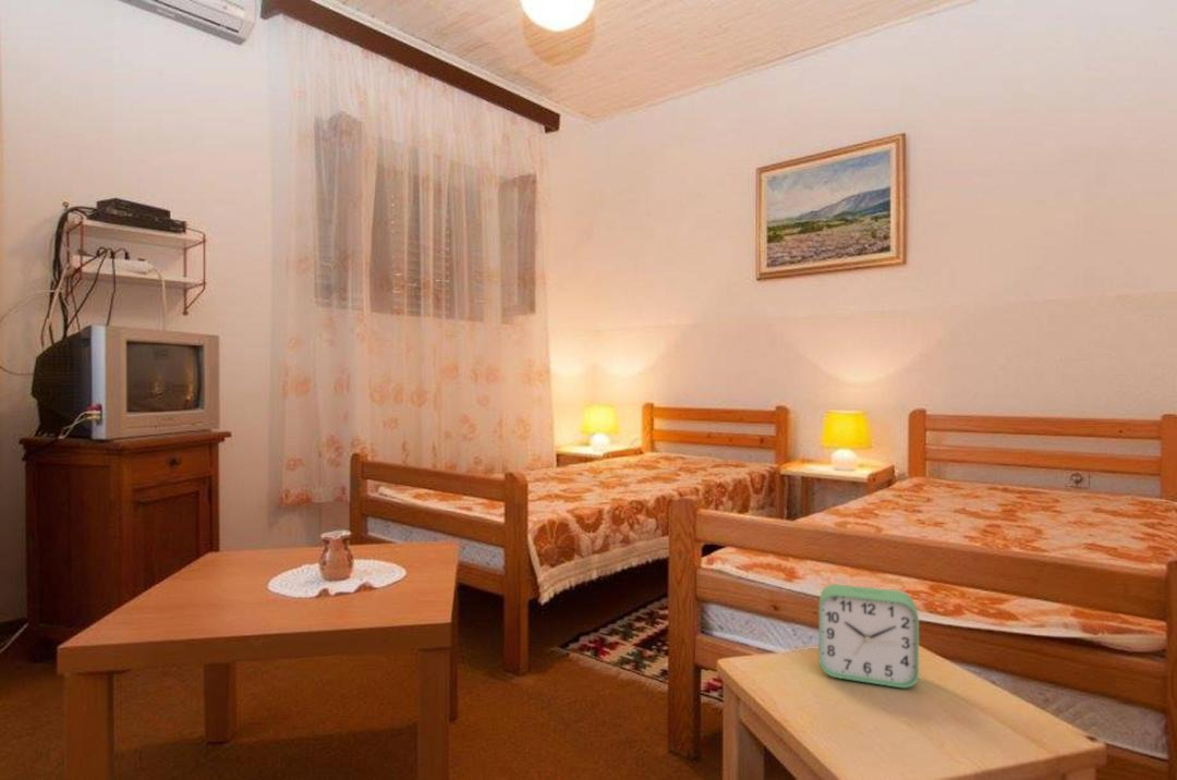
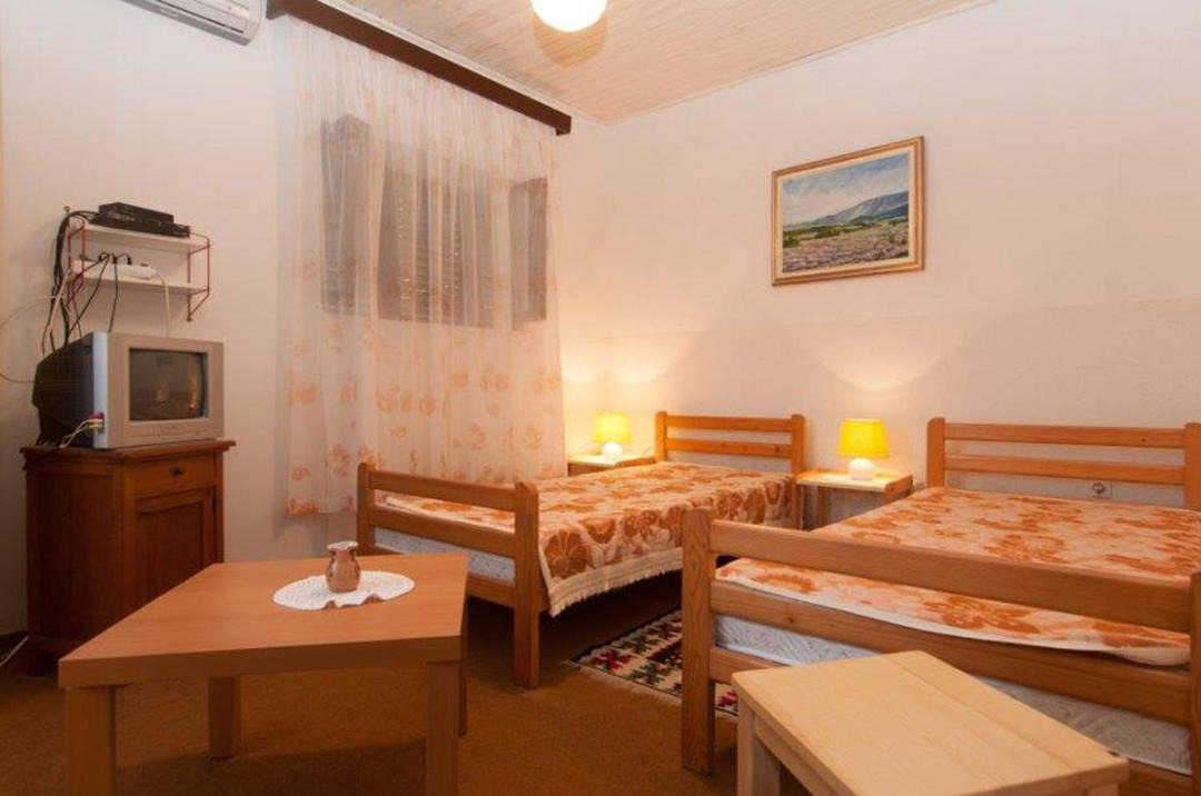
- alarm clock [817,583,920,688]
